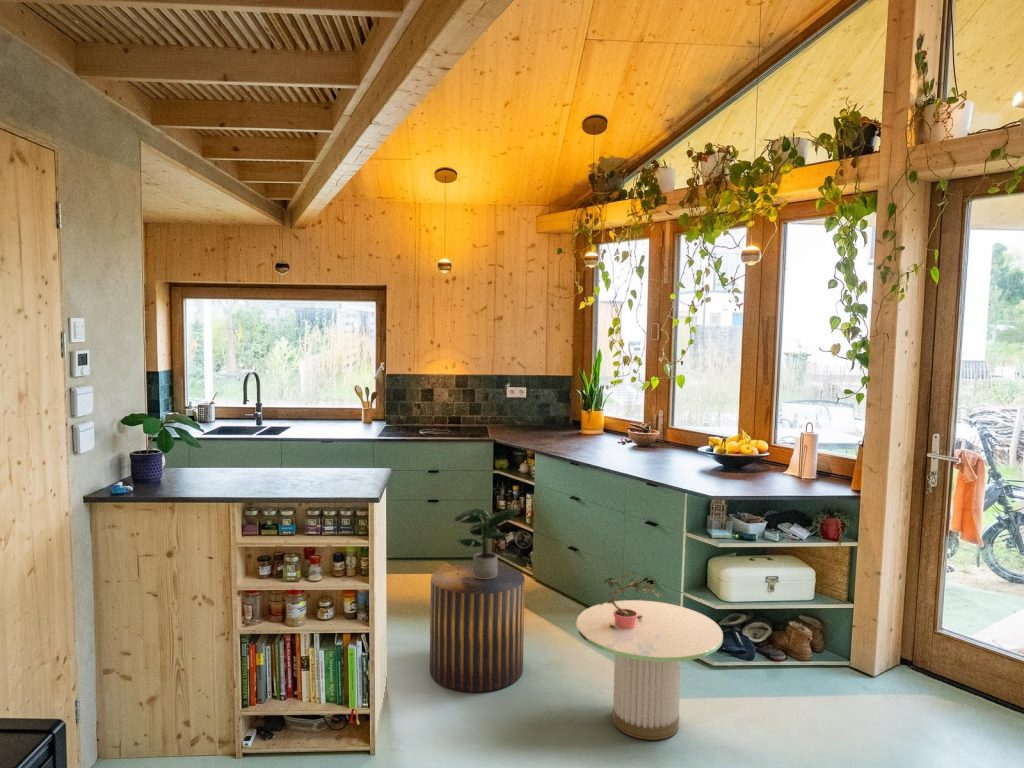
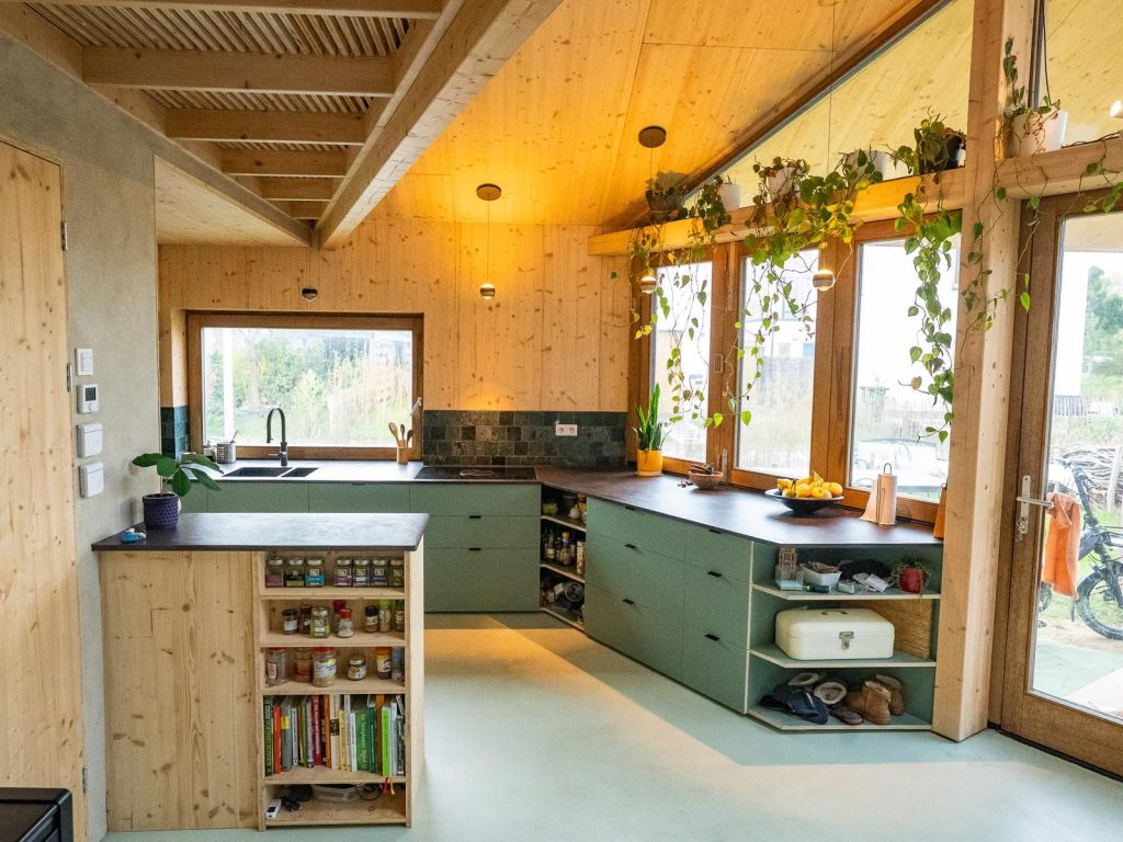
- side table [575,599,724,741]
- stool [429,562,526,693]
- potted plant [453,507,520,579]
- potted plant [599,571,664,629]
